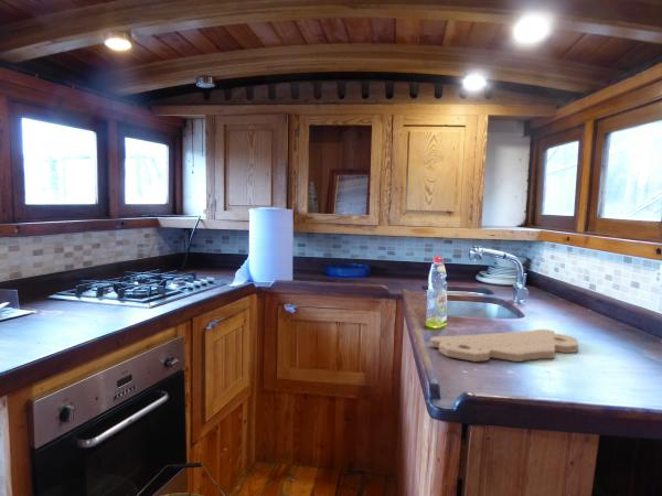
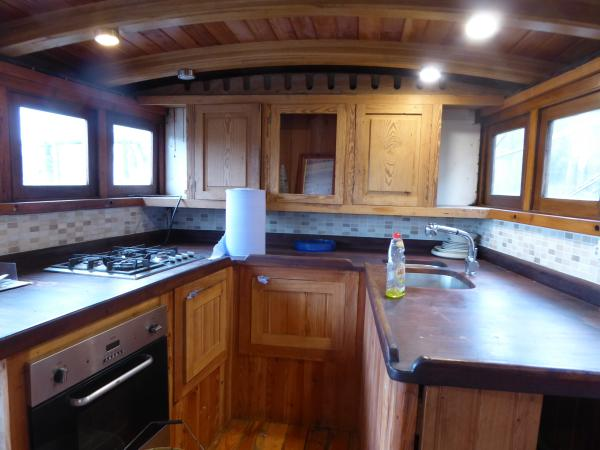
- cutting board [429,328,579,363]
